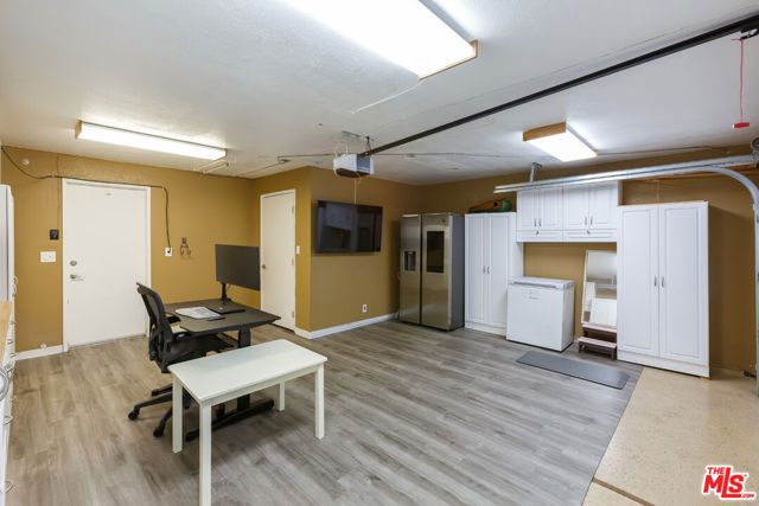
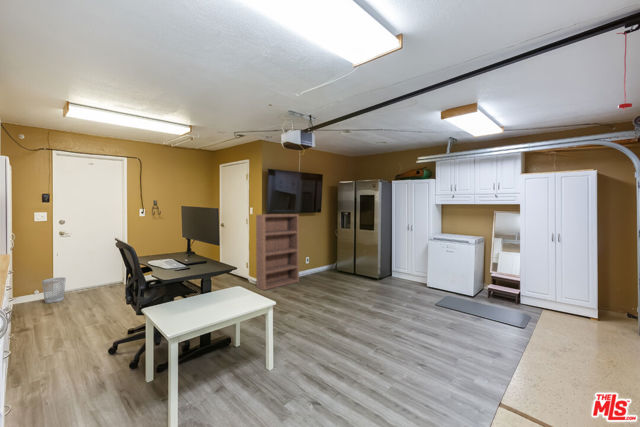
+ bookcase [255,213,300,291]
+ wastebasket [41,277,67,304]
